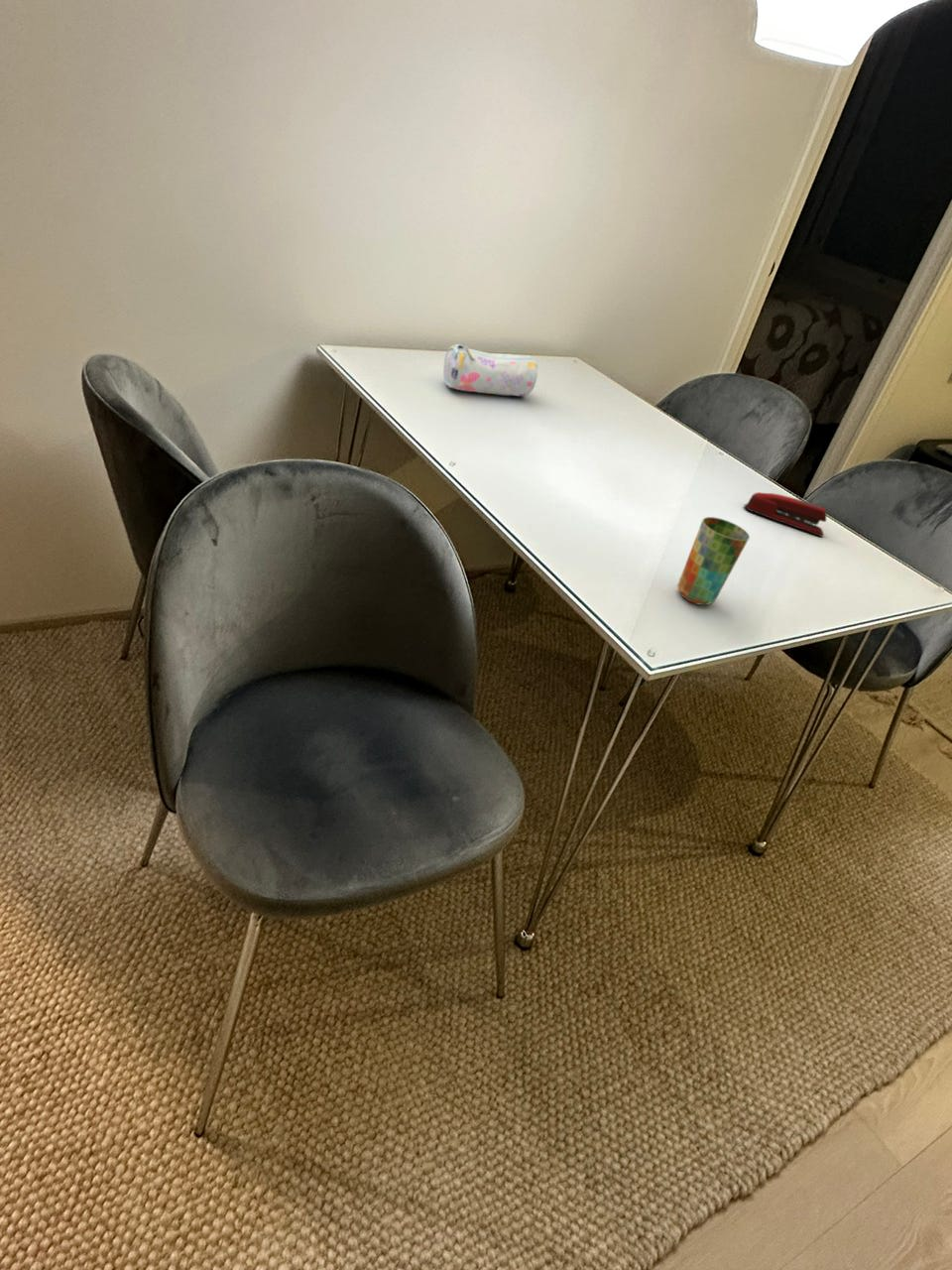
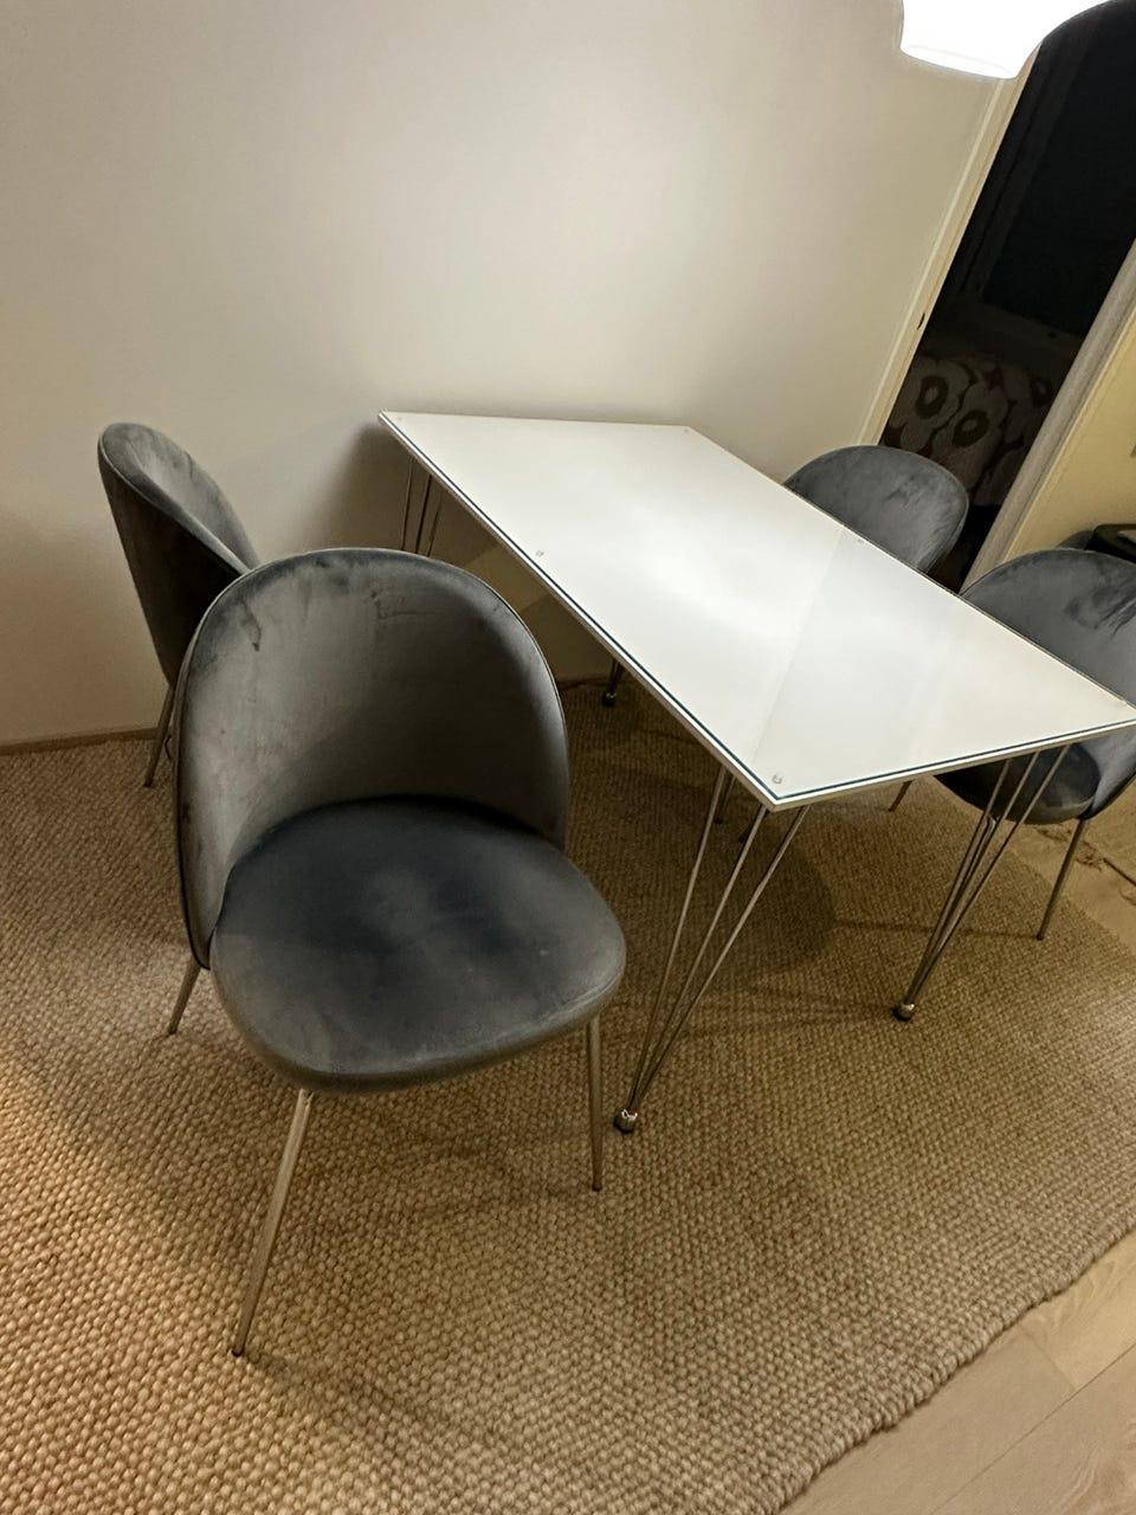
- pencil case [442,343,538,397]
- cup [676,516,751,606]
- stapler [743,491,827,538]
